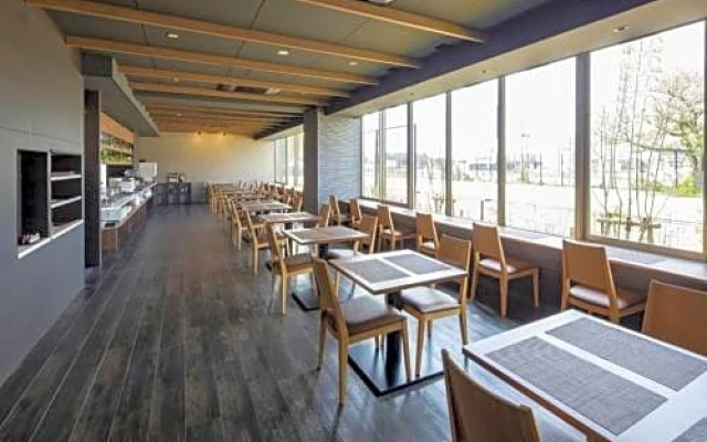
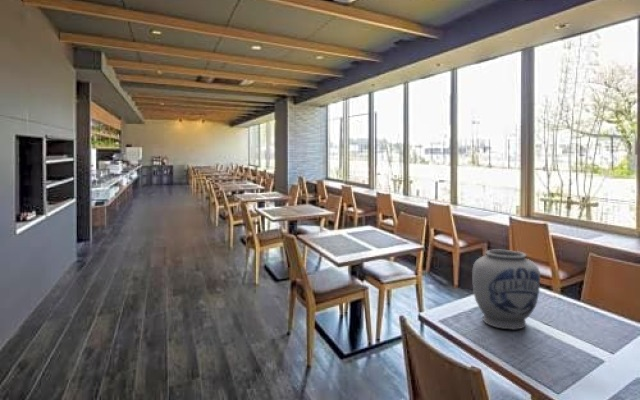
+ vase [471,249,541,331]
